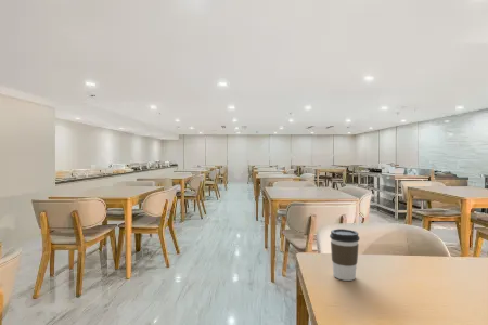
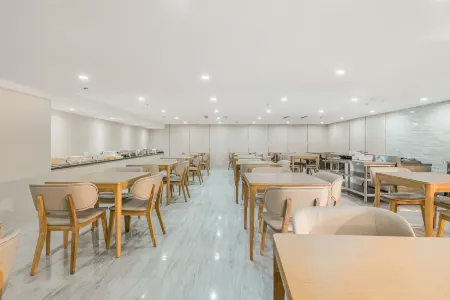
- coffee cup [329,227,360,282]
